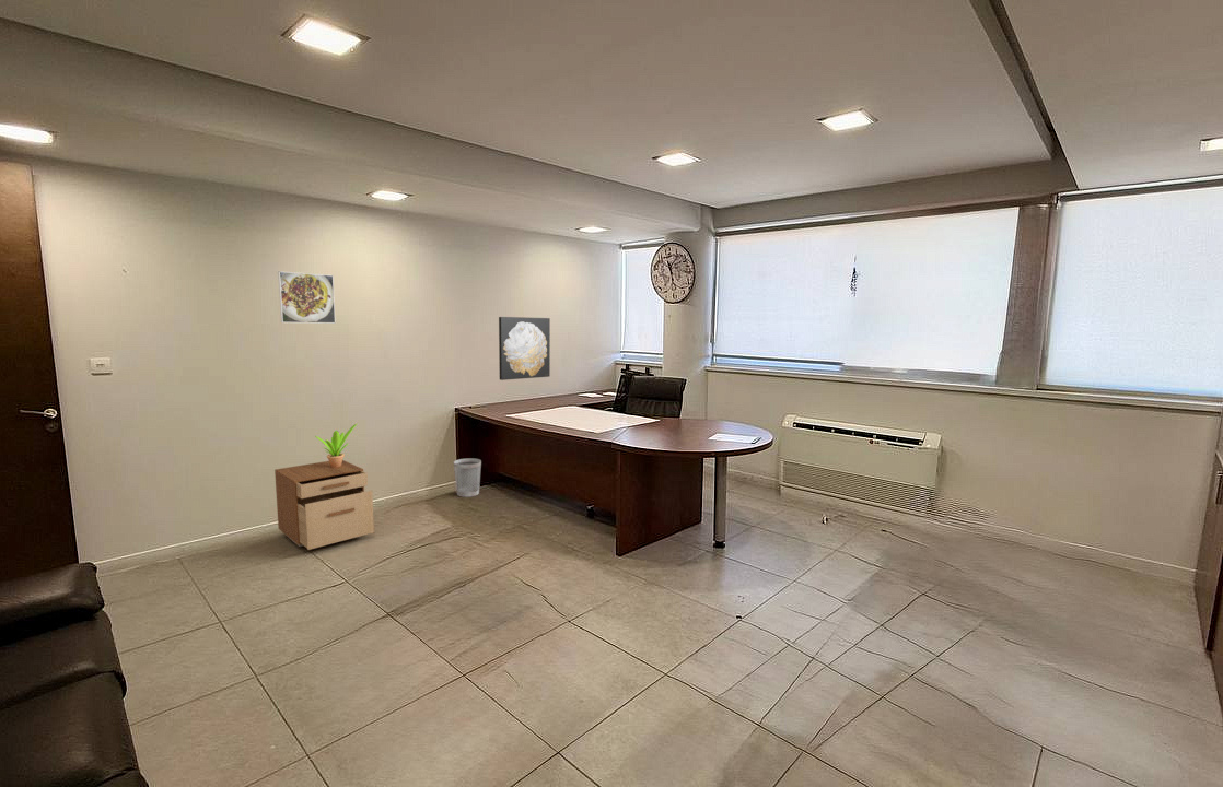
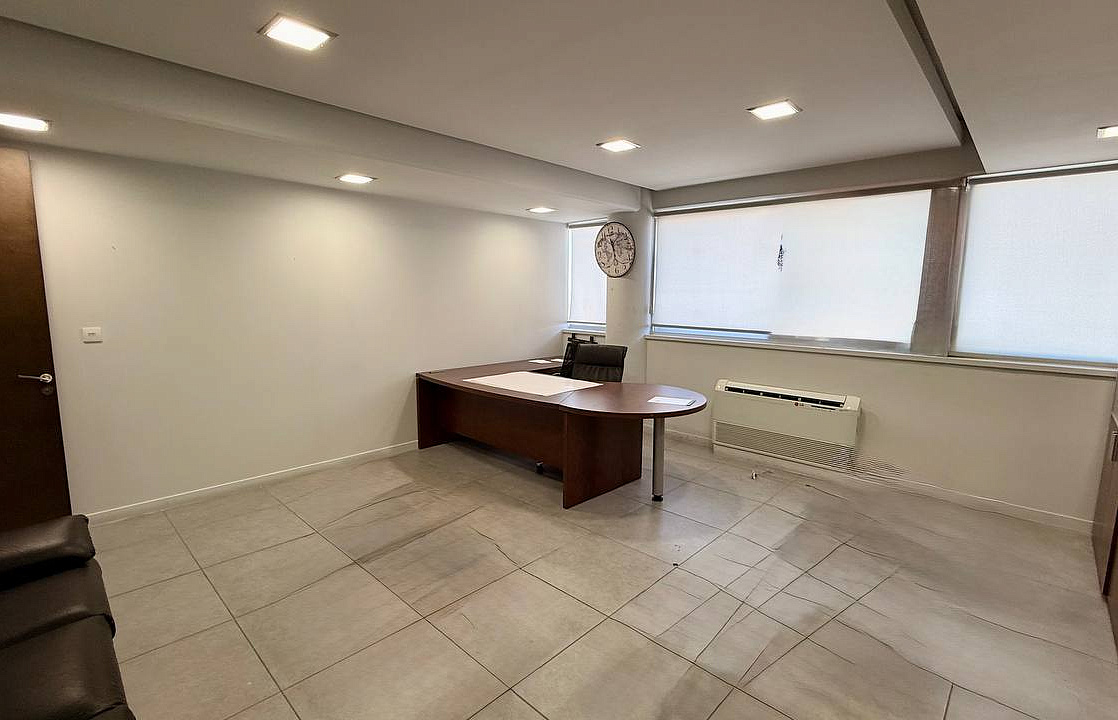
- filing cabinet [273,459,375,551]
- wall art [498,316,551,381]
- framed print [277,270,337,325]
- wastebasket [453,457,482,498]
- potted plant [314,423,358,467]
